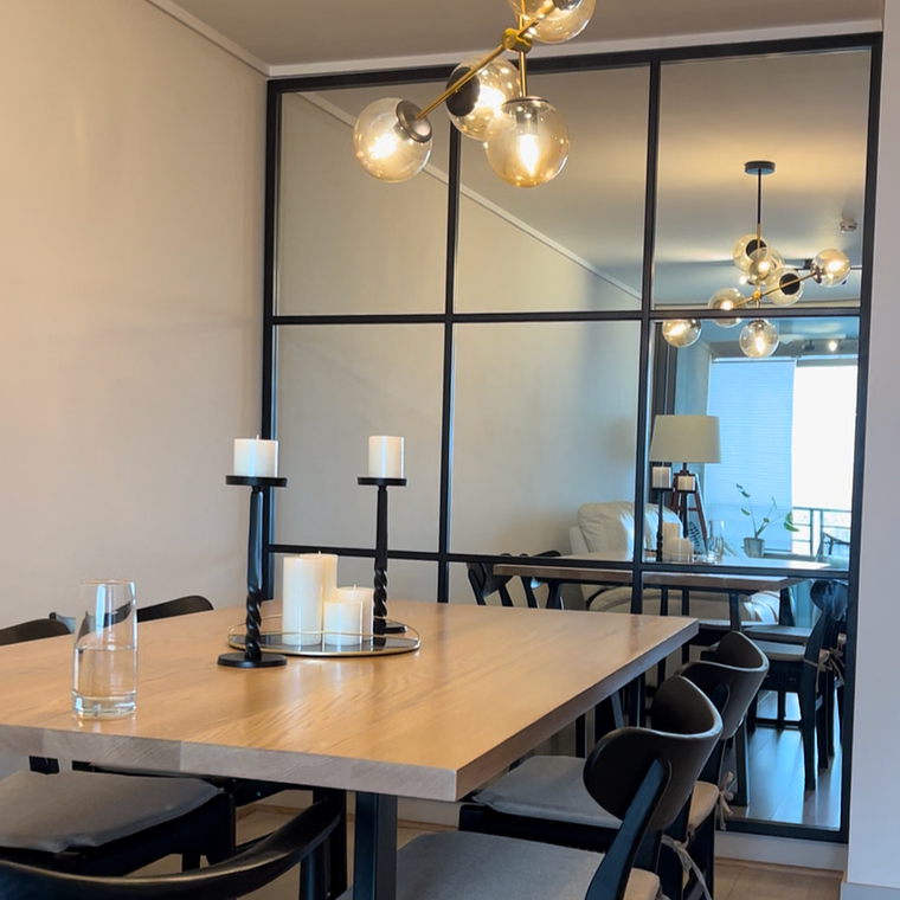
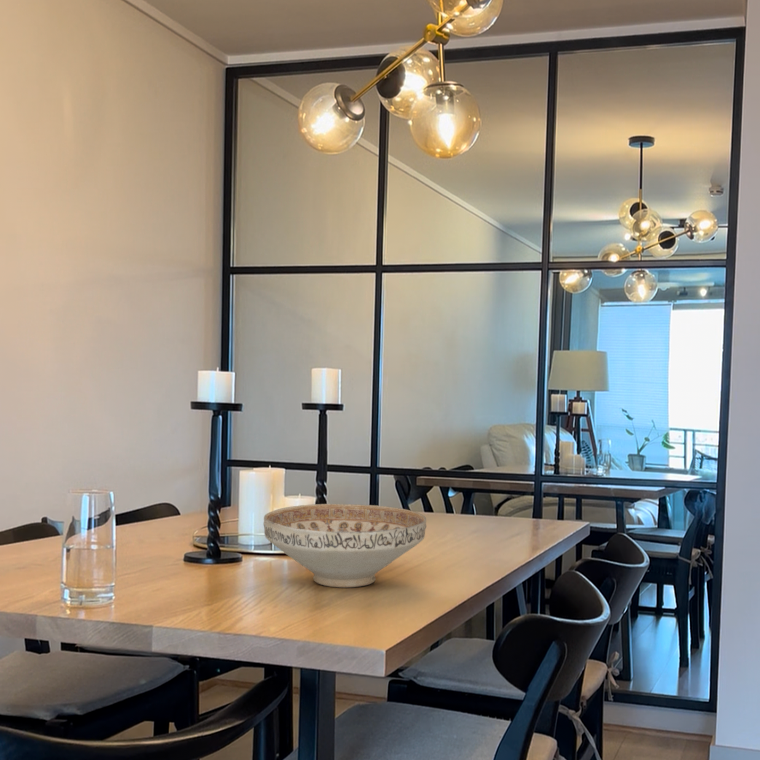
+ decorative bowl [262,503,427,589]
